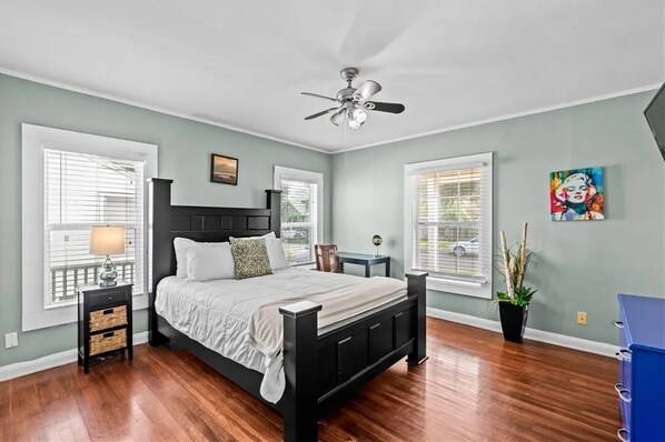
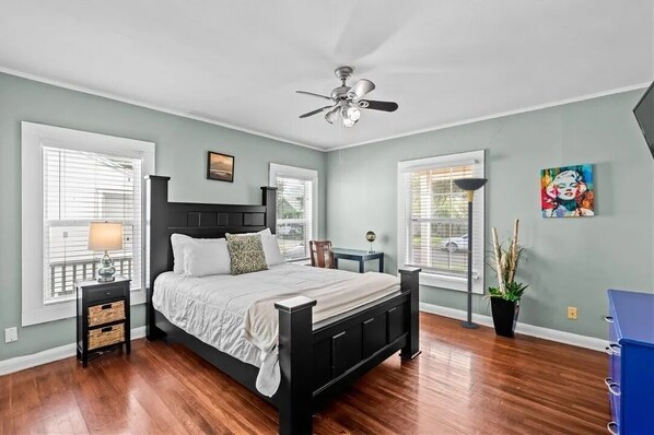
+ floor lamp [453,177,489,330]
